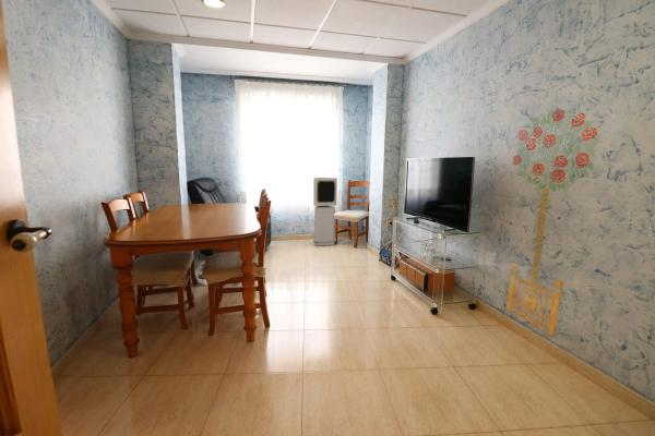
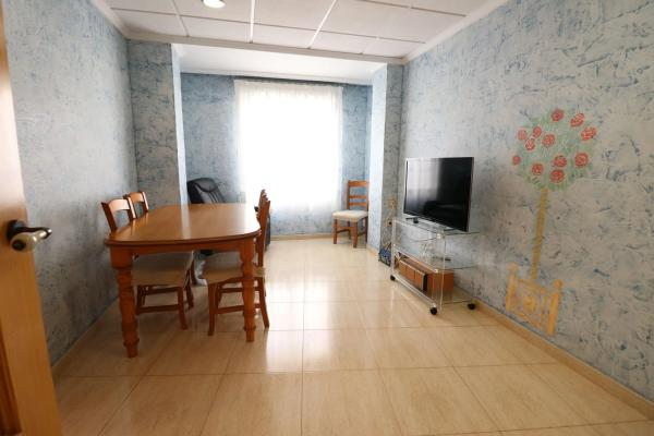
- air purifier [312,177,338,246]
